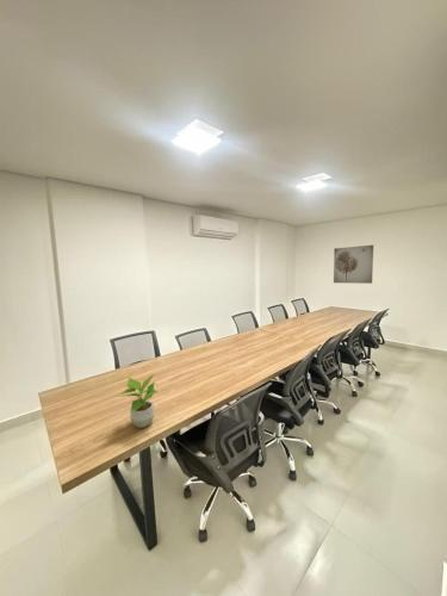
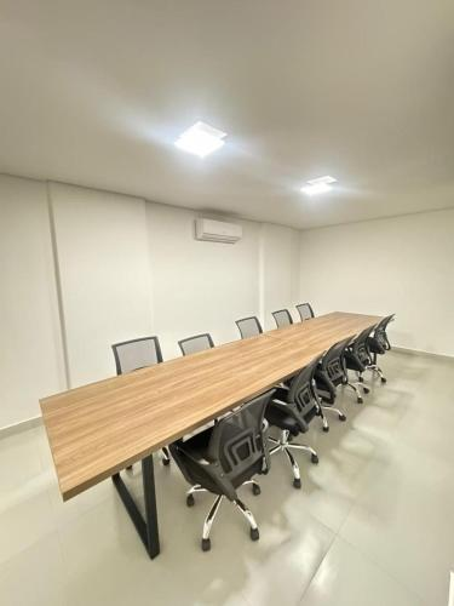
- wall art [333,244,374,285]
- potted plant [117,372,159,429]
